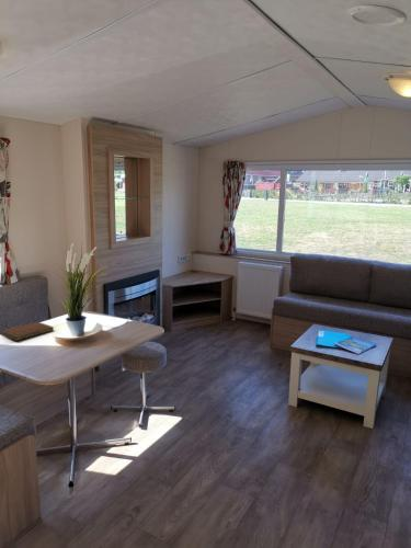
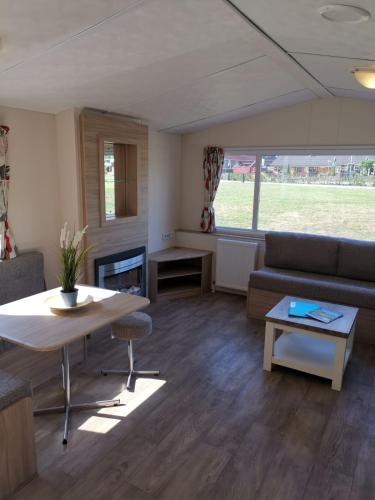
- notebook [0,321,55,342]
